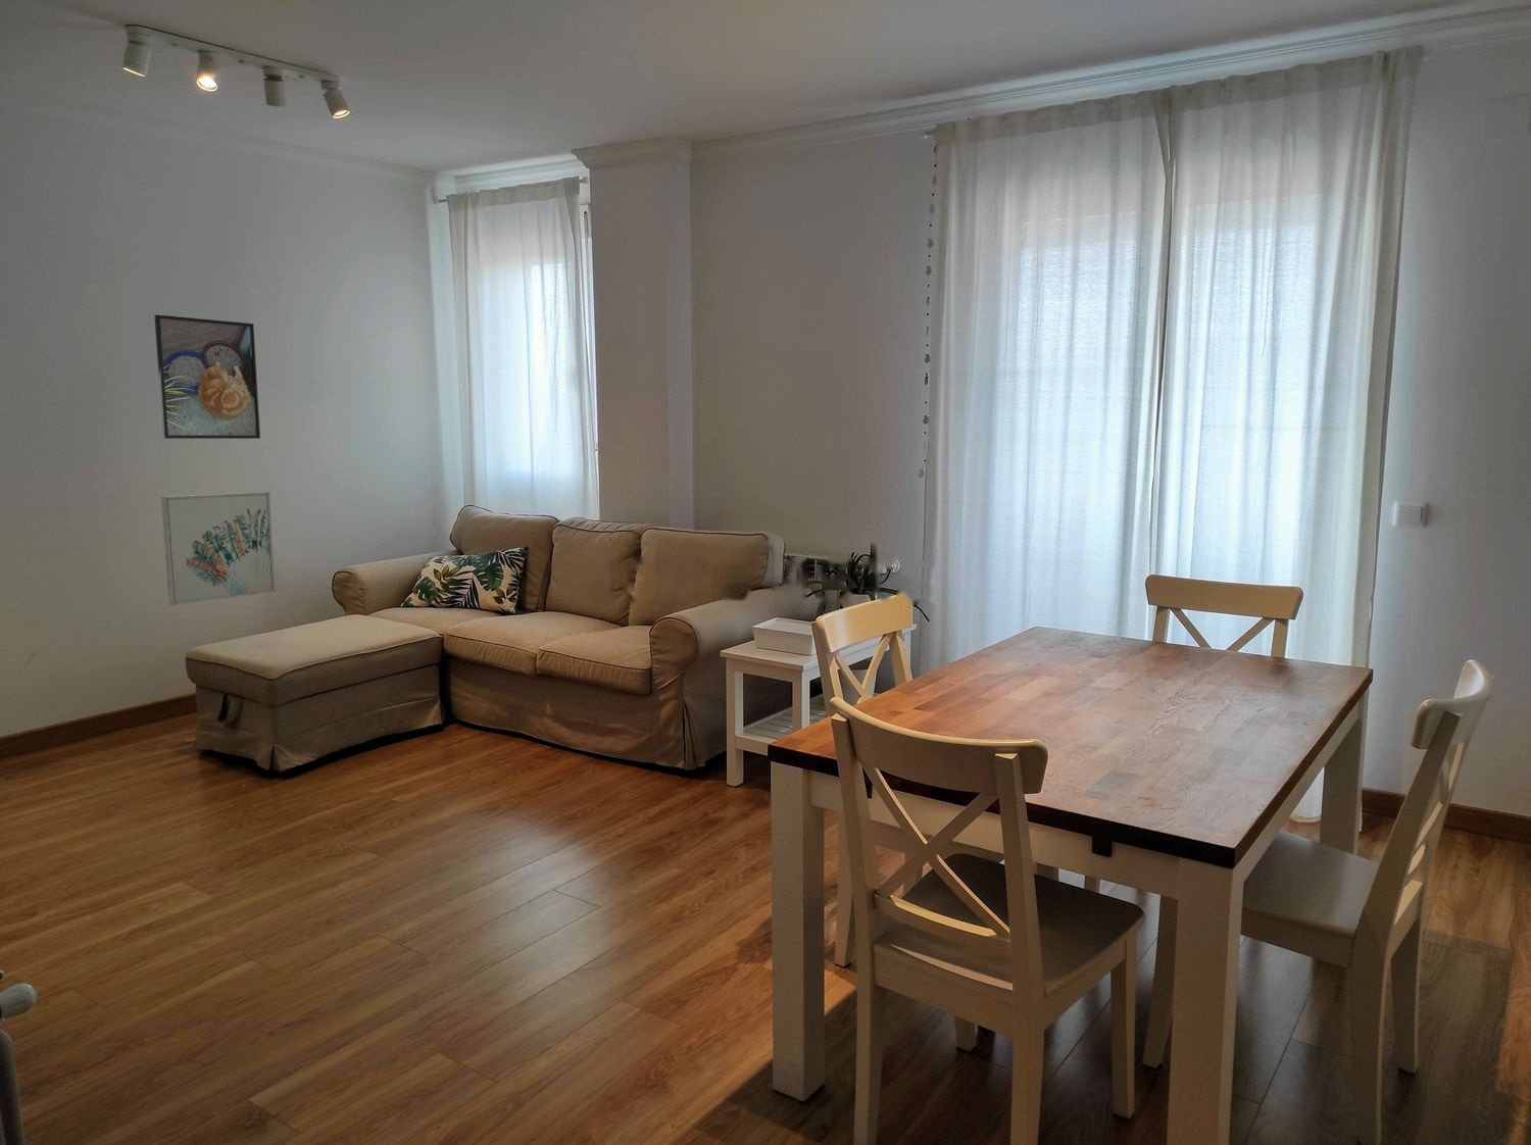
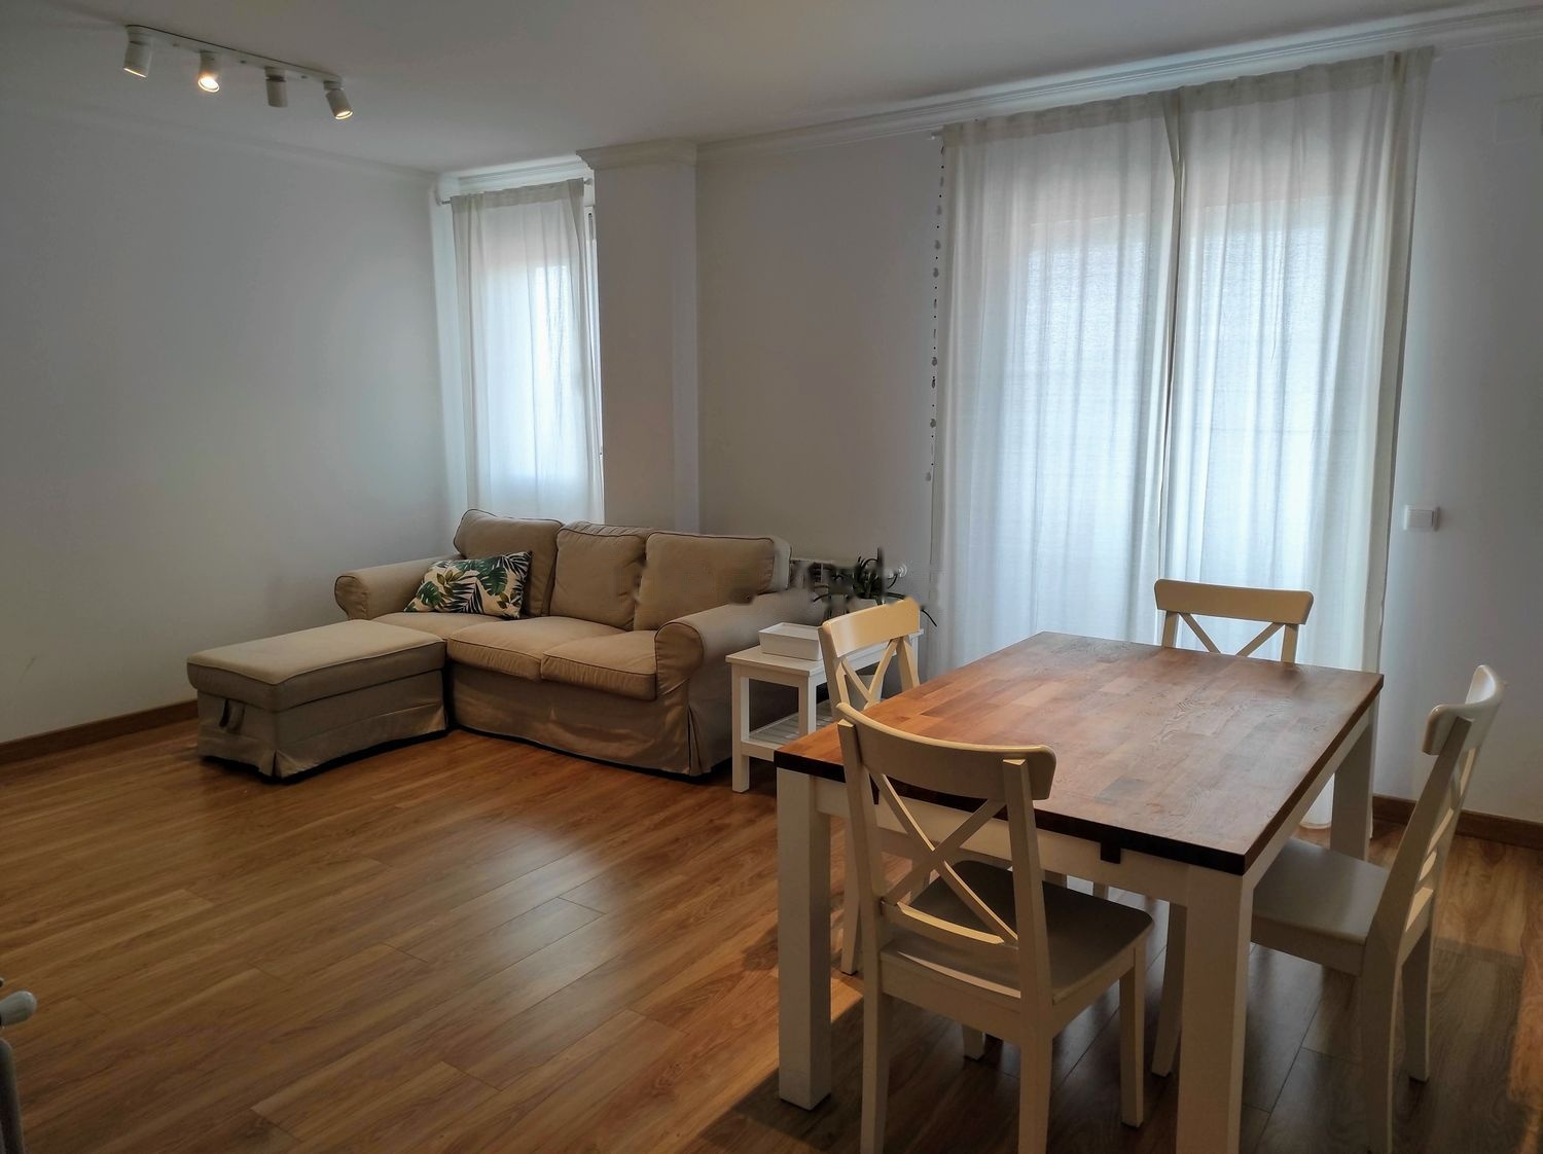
- wall art [160,491,277,606]
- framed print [153,314,261,440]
